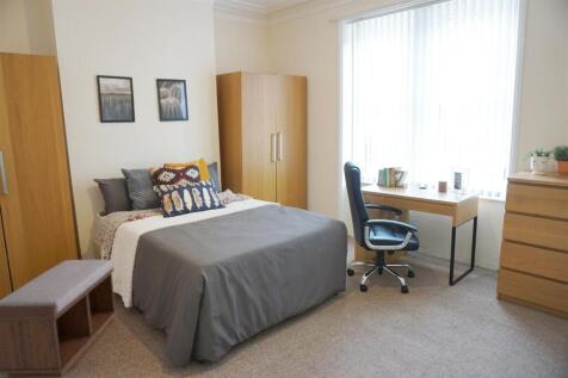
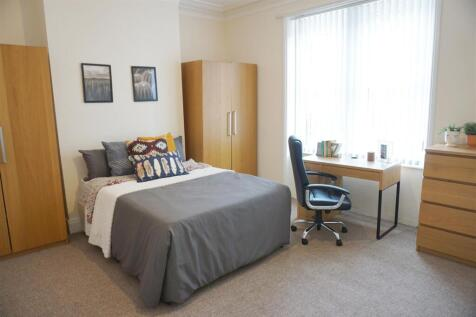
- bench [0,259,118,378]
